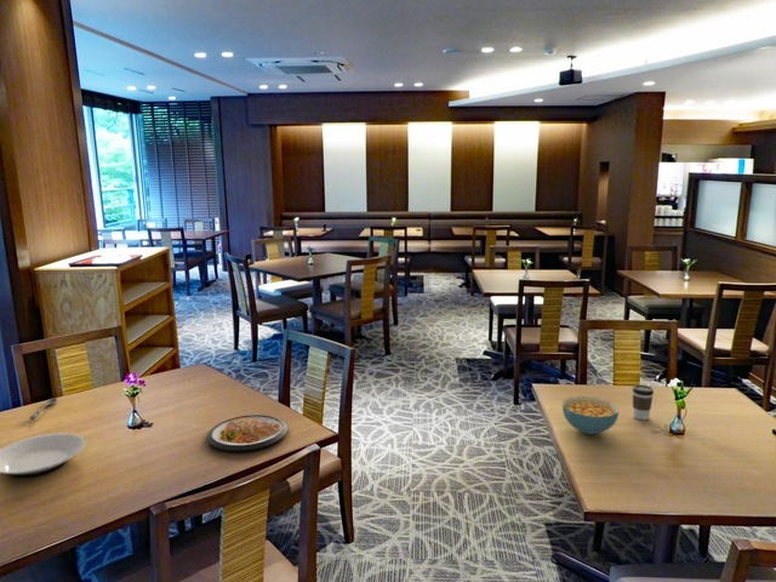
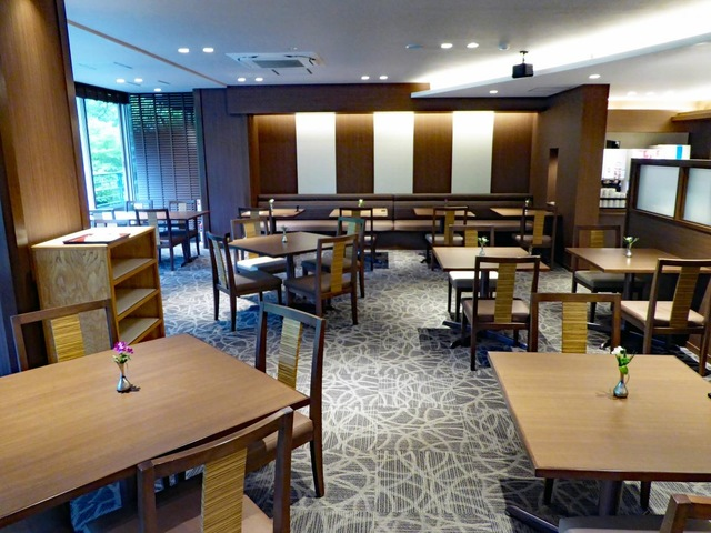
- coffee cup [632,383,655,421]
- cereal bowl [561,395,620,435]
- plate [0,432,86,478]
- soupspoon [28,396,58,422]
- dish [205,413,289,452]
